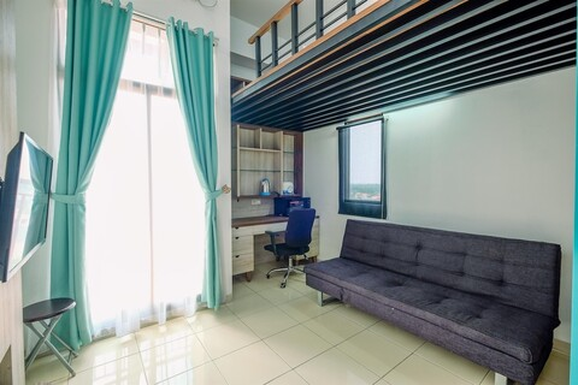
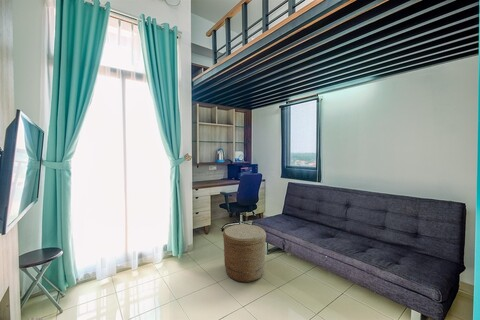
+ basket [222,223,267,283]
